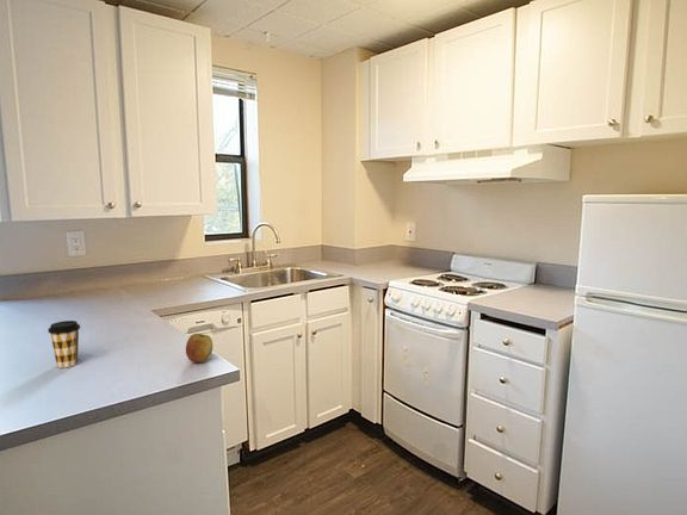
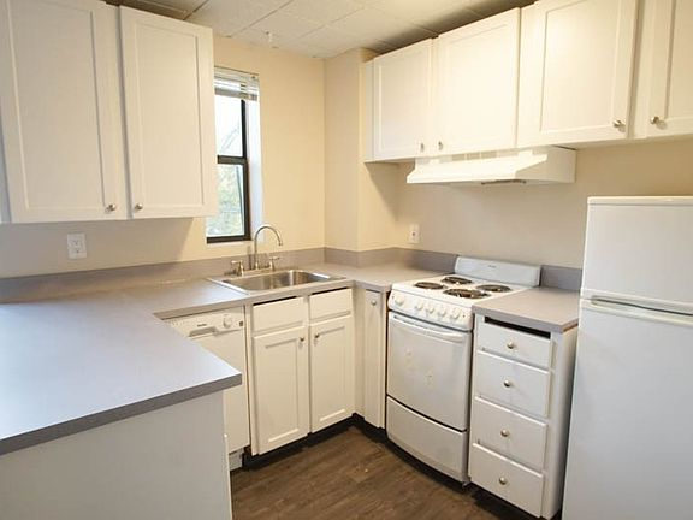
- apple [185,333,213,364]
- coffee cup [47,319,81,368]
